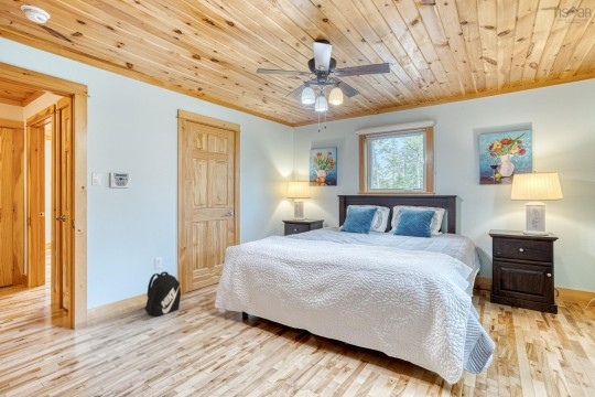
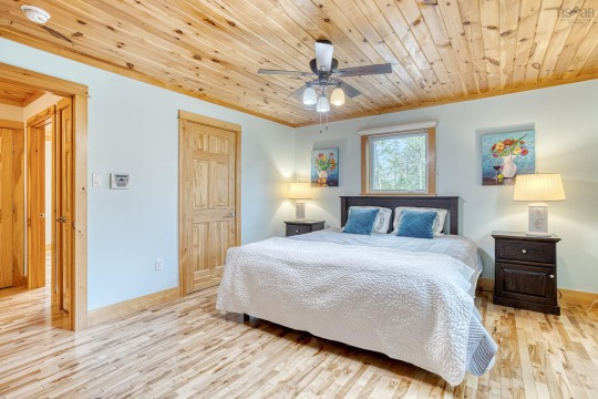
- backpack [143,271,182,318]
